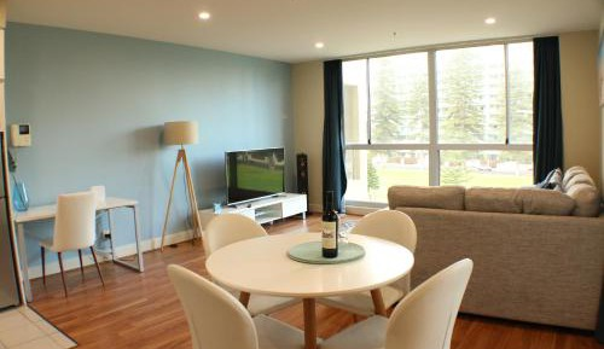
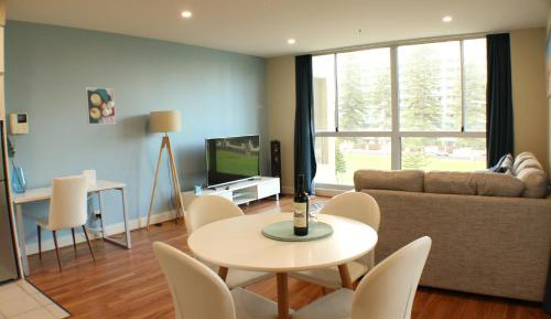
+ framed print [84,86,117,125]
